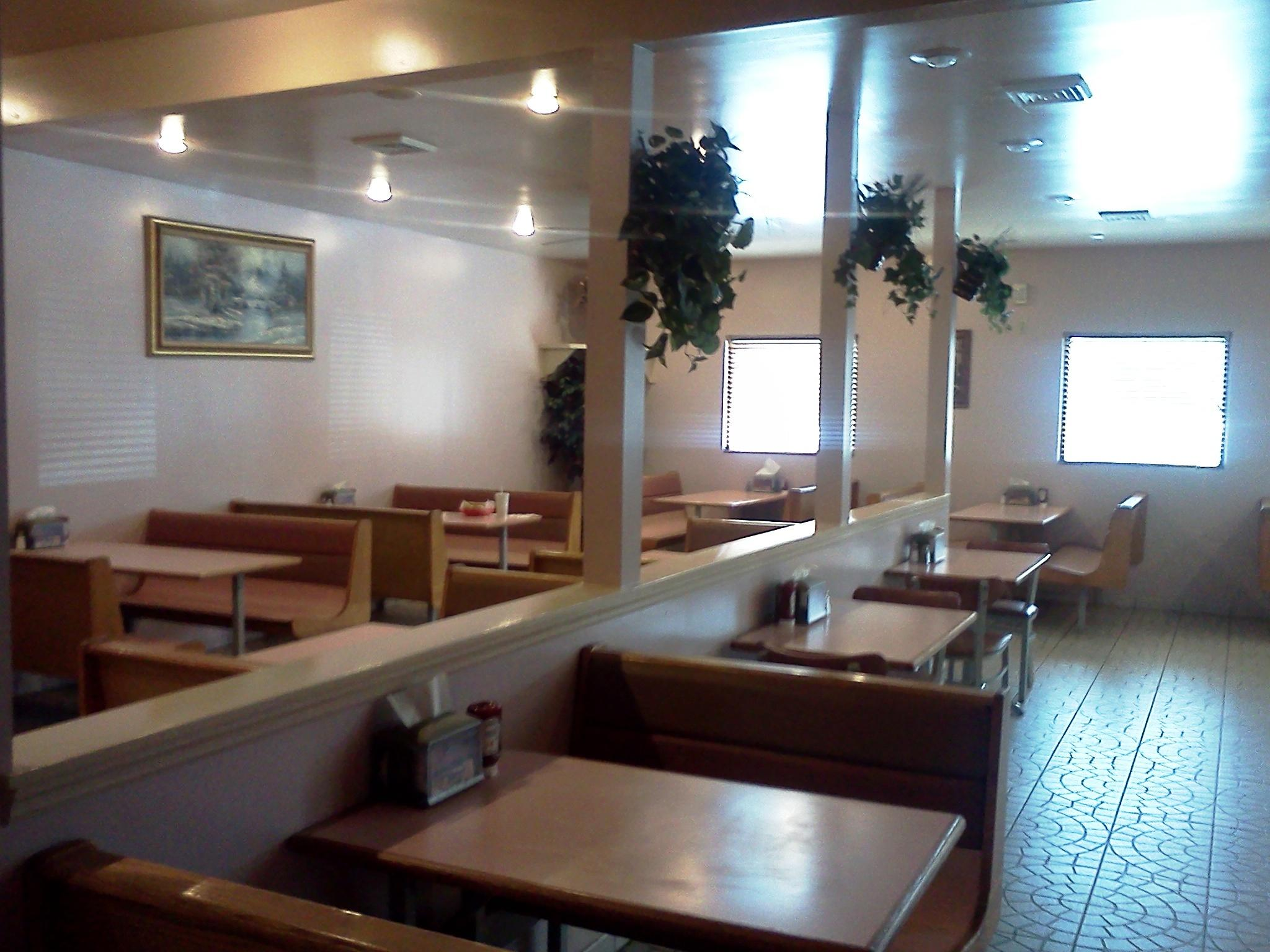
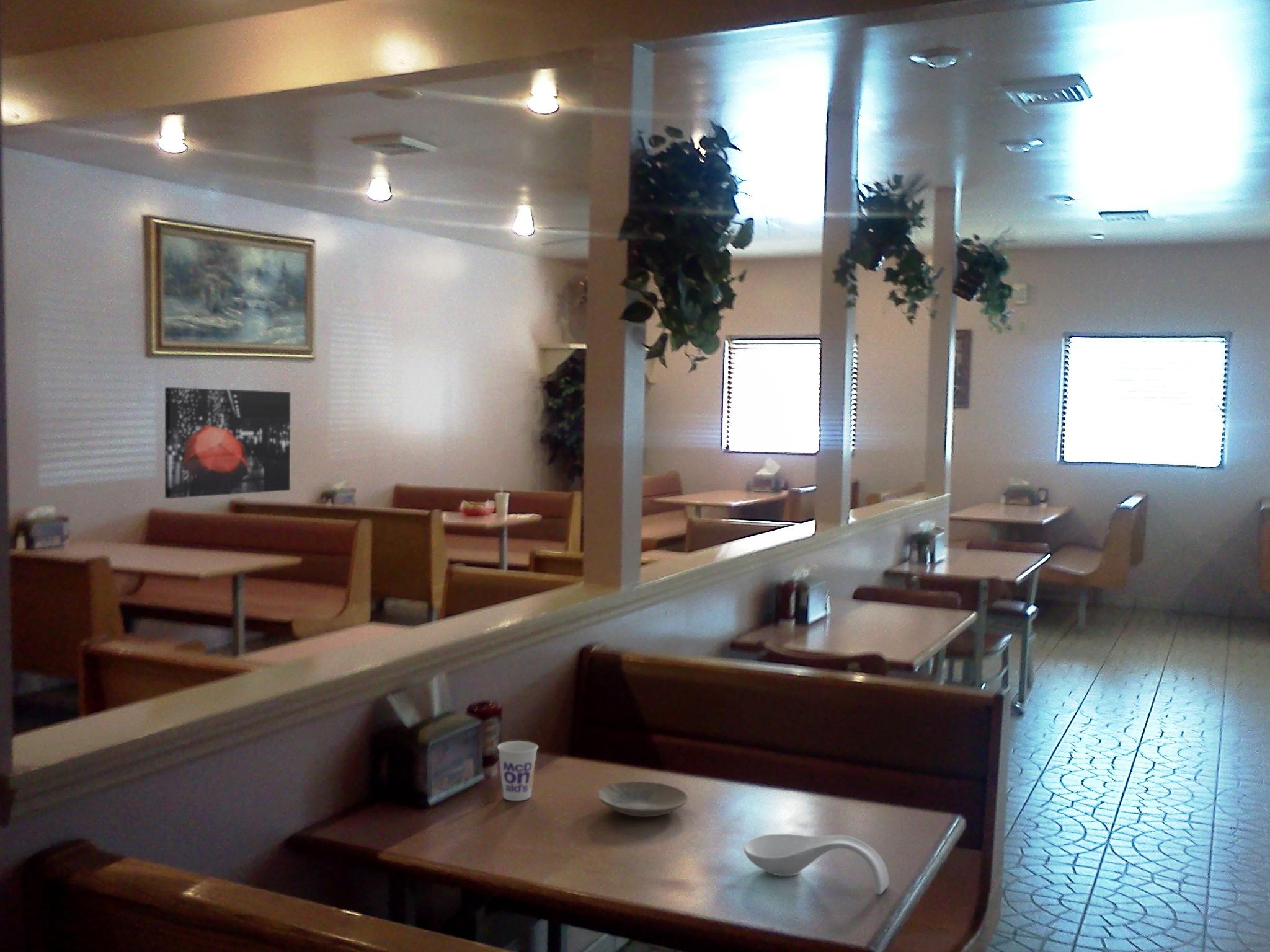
+ cup [497,740,539,801]
+ wall art [164,387,291,499]
+ spoon rest [743,834,890,895]
+ plate [597,781,688,818]
